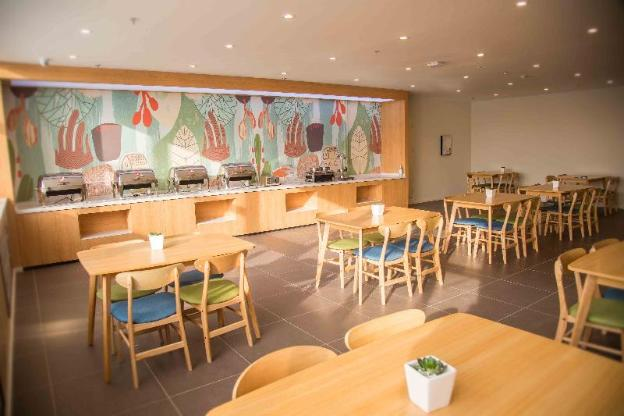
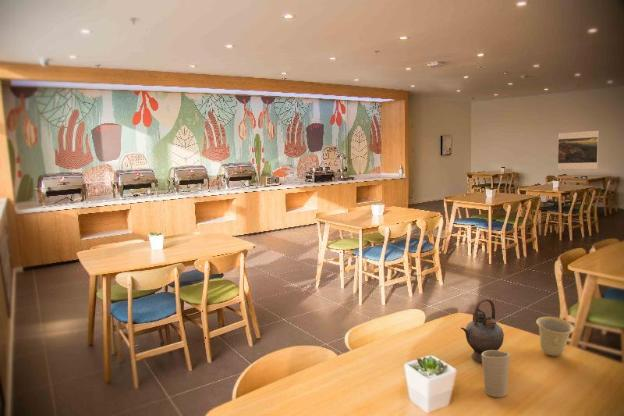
+ teapot [460,297,505,363]
+ cup [481,350,511,398]
+ cup [535,316,575,357]
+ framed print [557,130,600,170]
